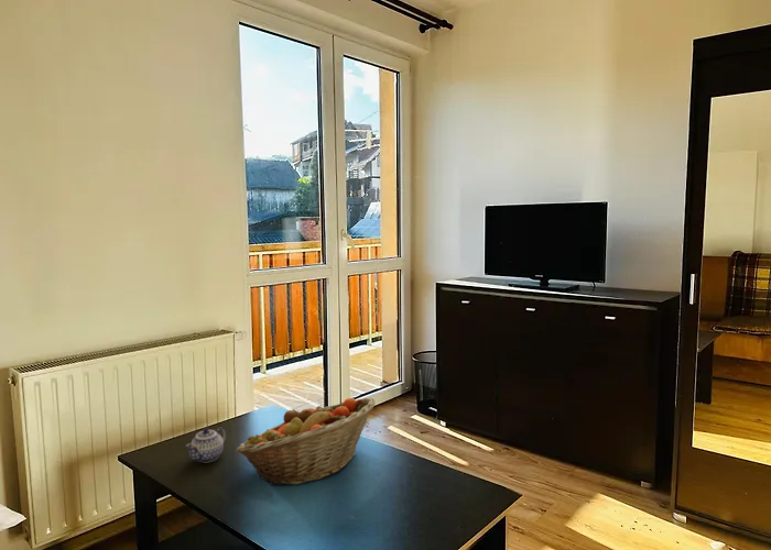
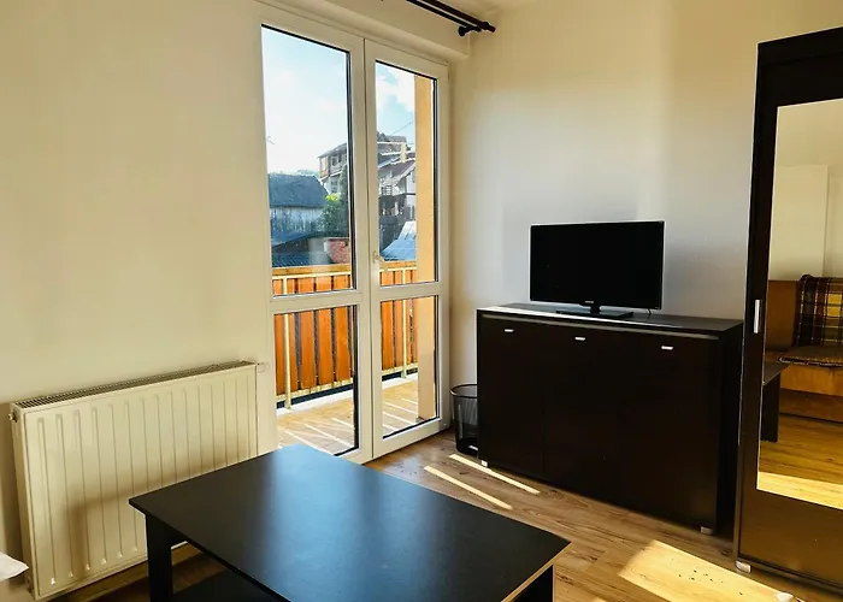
- fruit basket [235,397,377,486]
- teapot [185,427,227,463]
